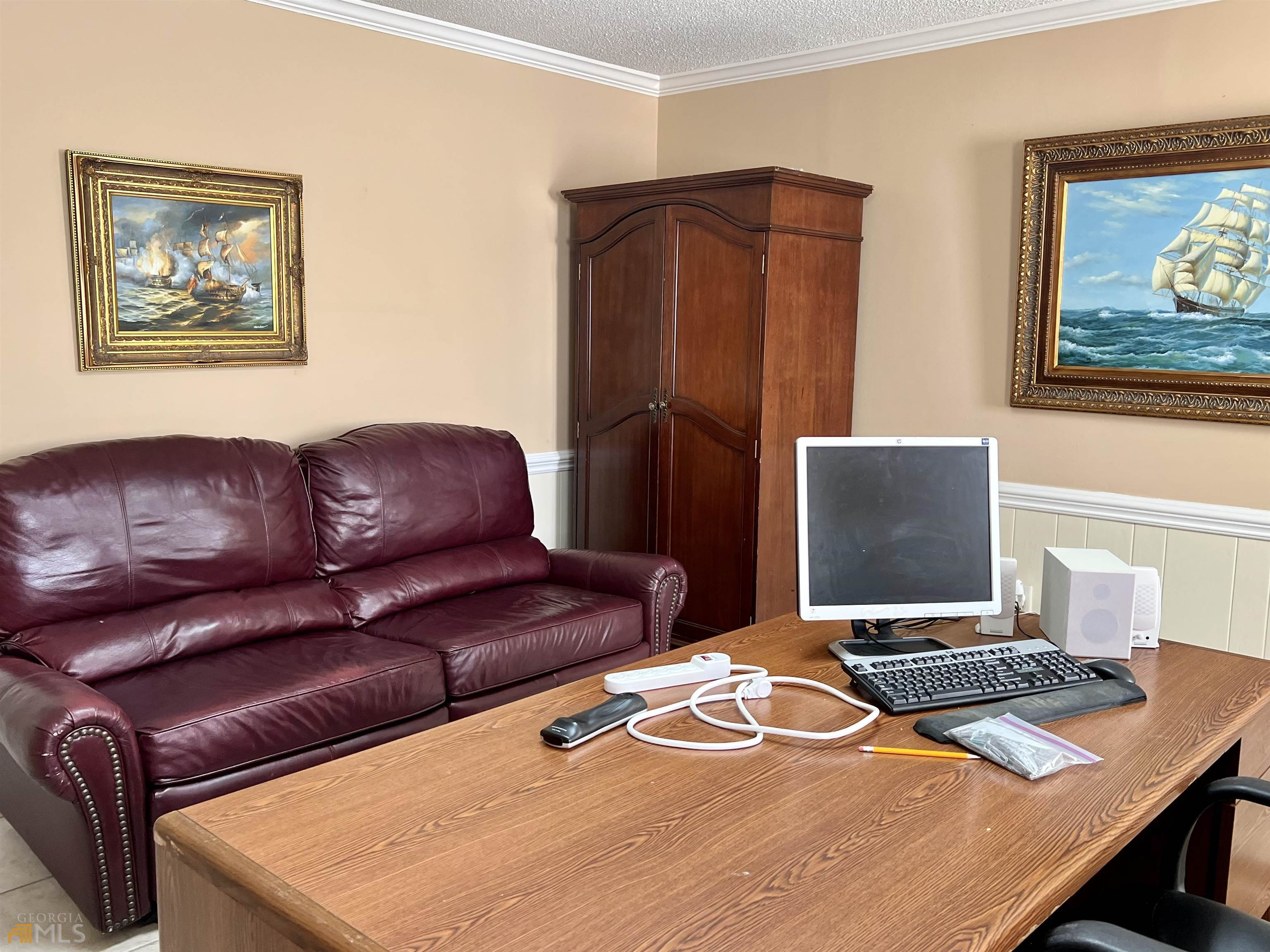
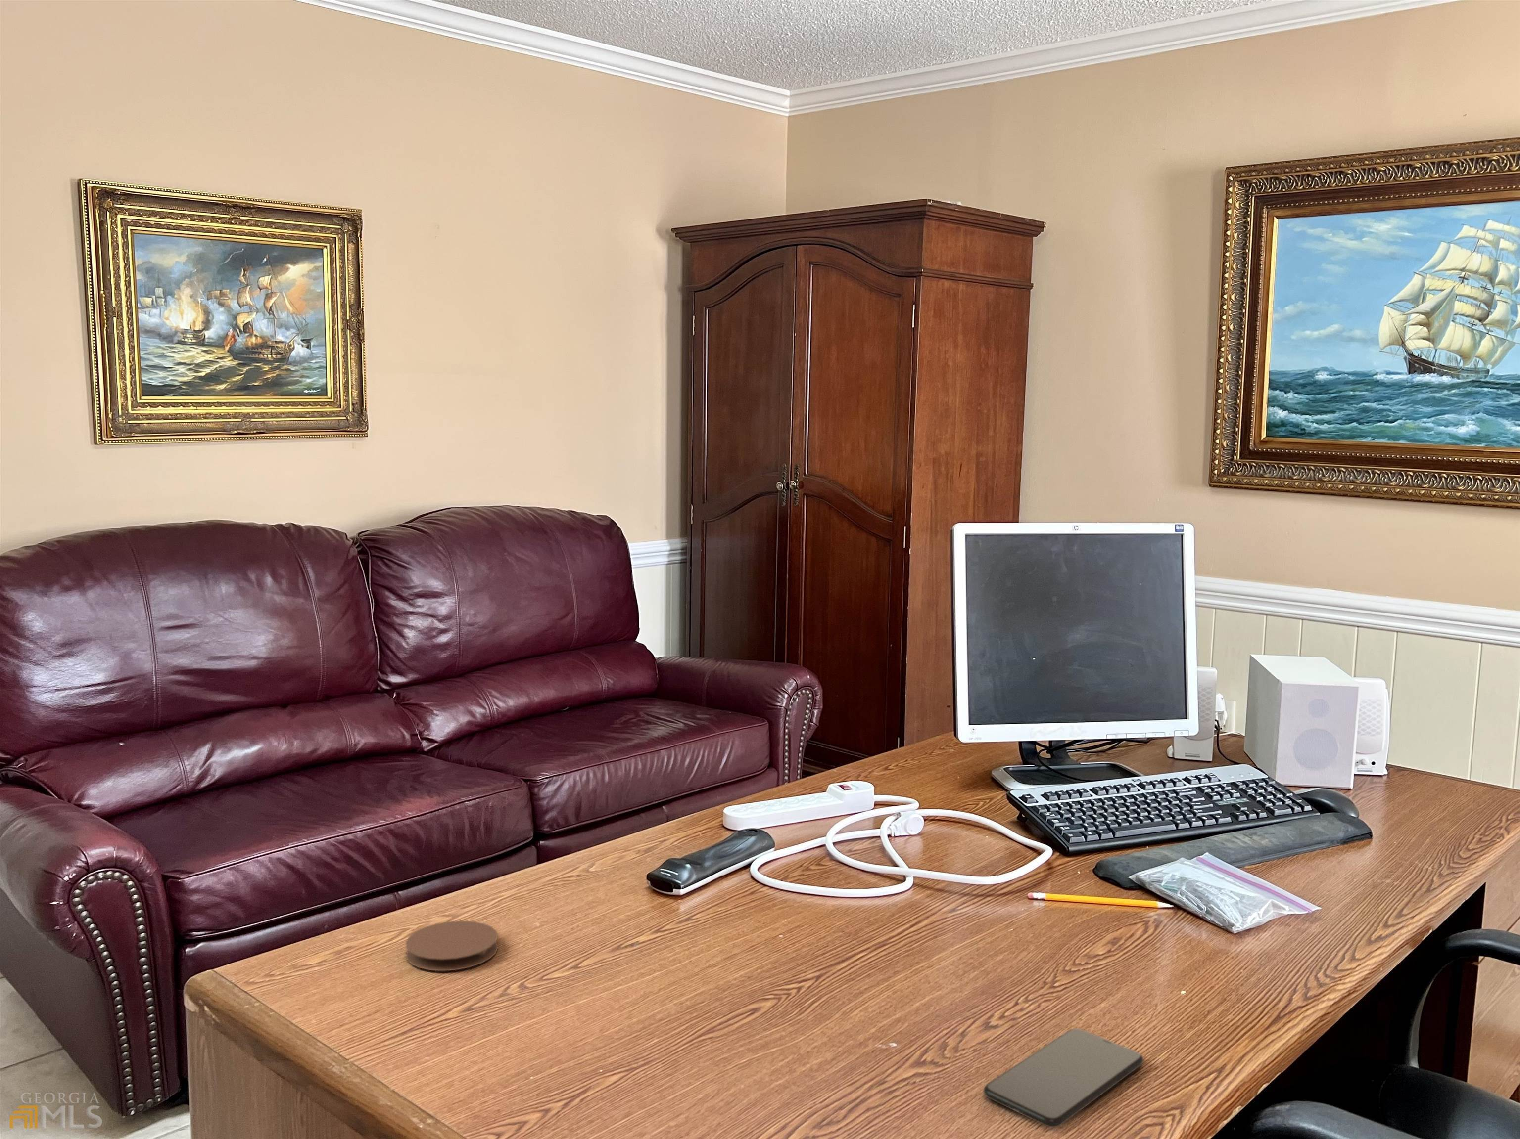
+ coaster [406,920,499,972]
+ smartphone [983,1028,1144,1127]
